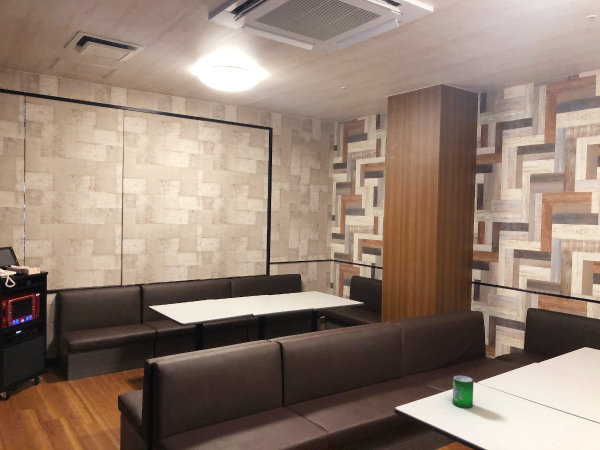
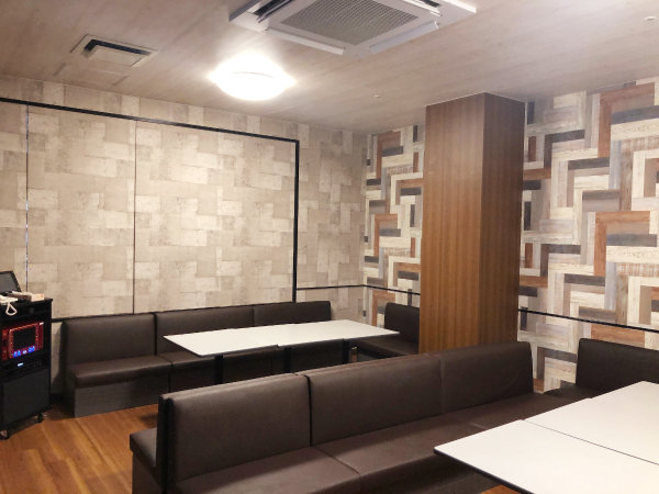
- beverage can [452,375,474,409]
